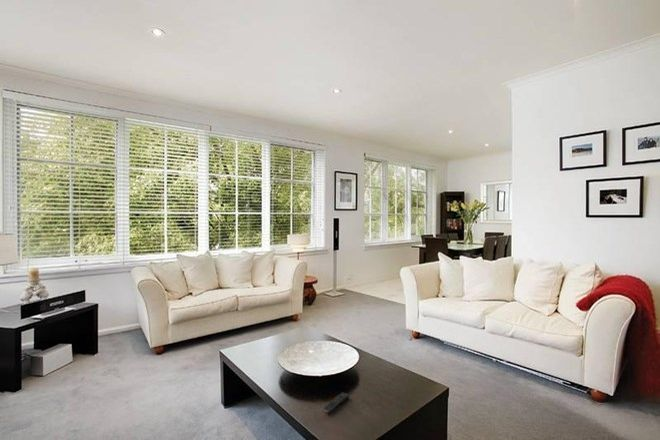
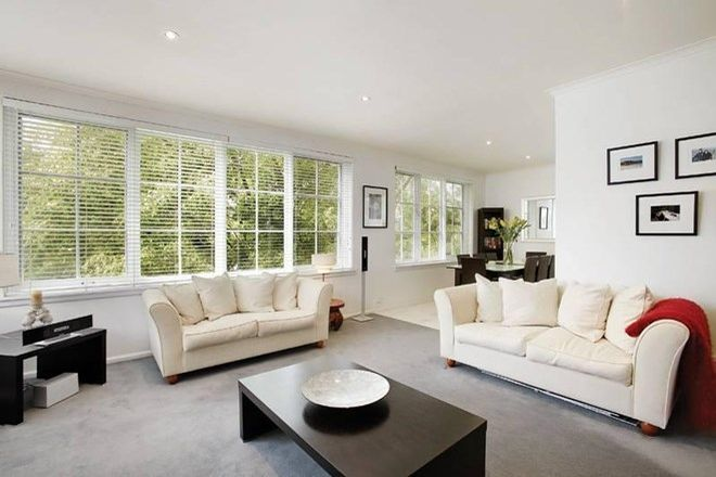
- remote control [323,392,350,414]
